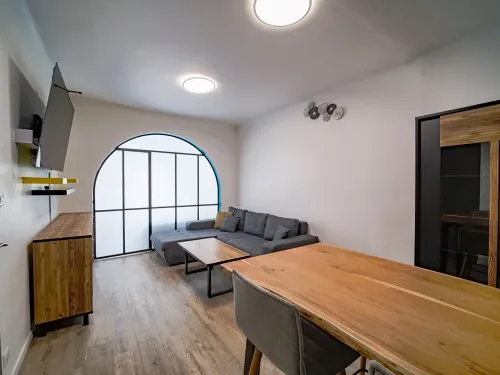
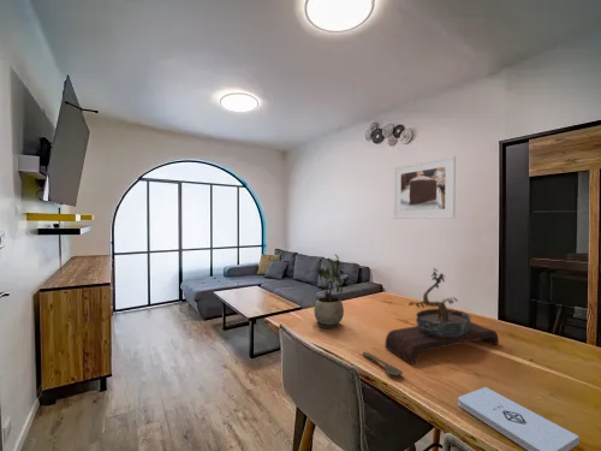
+ bonsai tree [385,267,500,366]
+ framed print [393,155,457,220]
+ notepad [457,386,581,451]
+ potted plant [313,253,345,330]
+ spoon [362,351,404,378]
